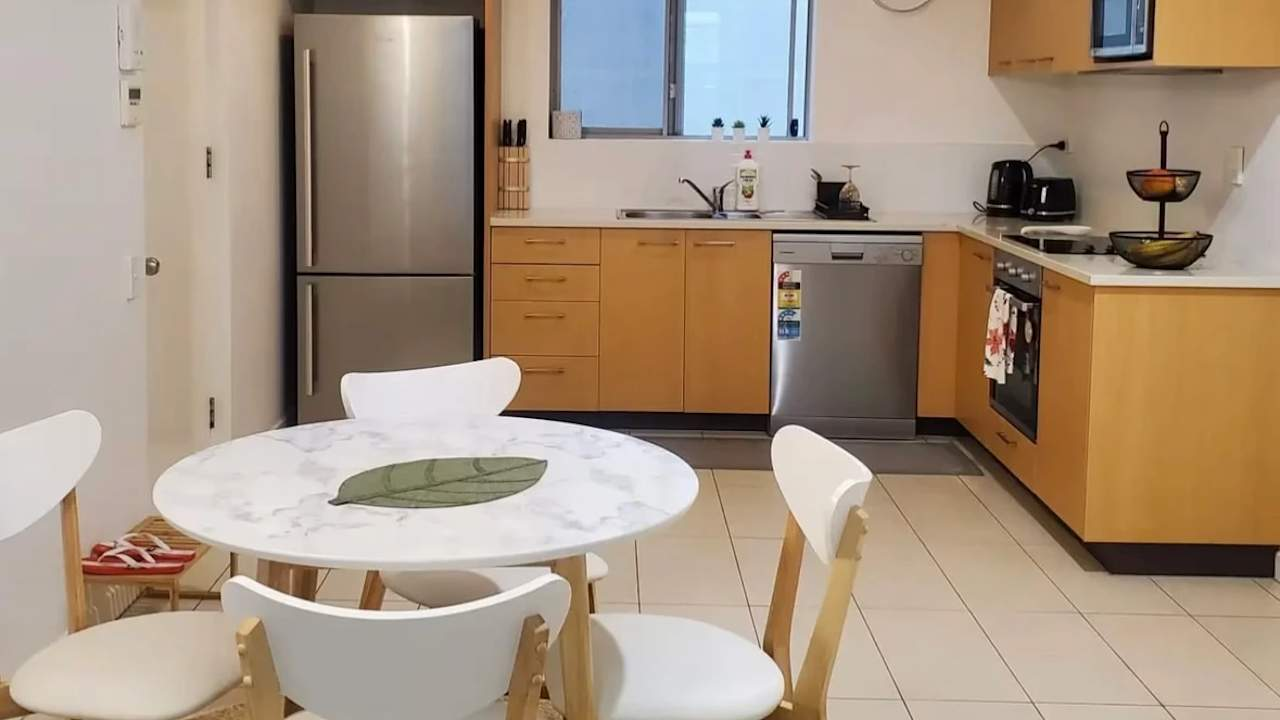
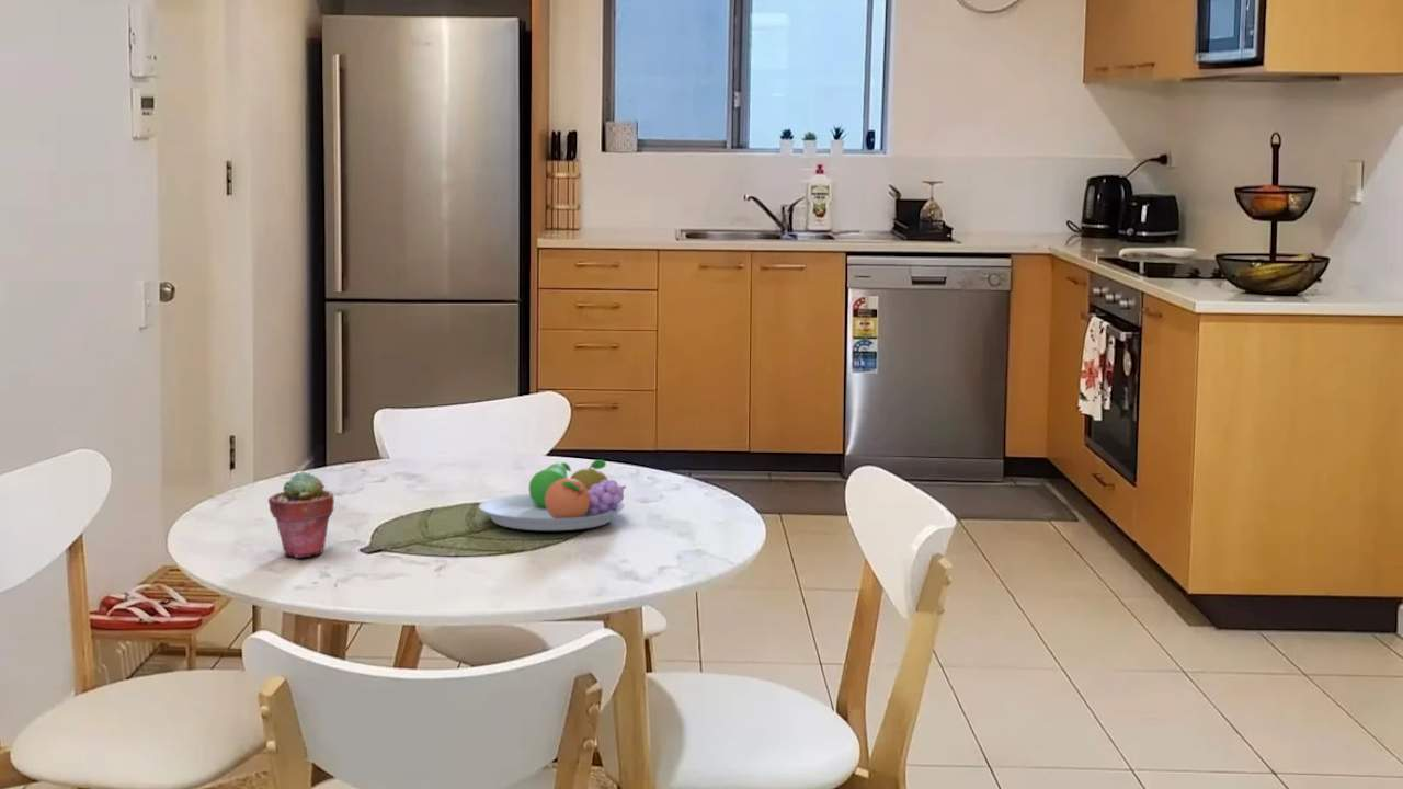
+ fruit bowl [478,458,627,531]
+ potted succulent [267,470,335,559]
